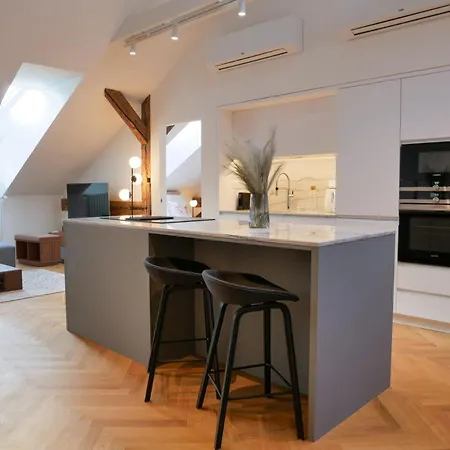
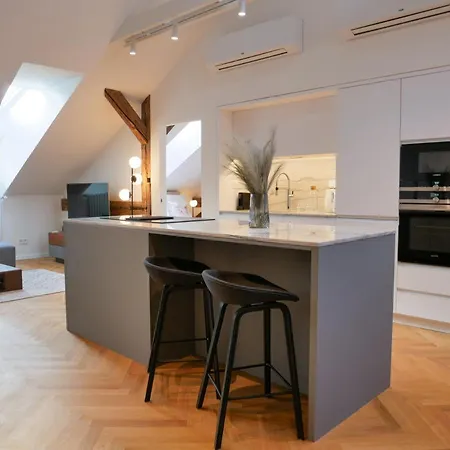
- bench [13,232,63,267]
